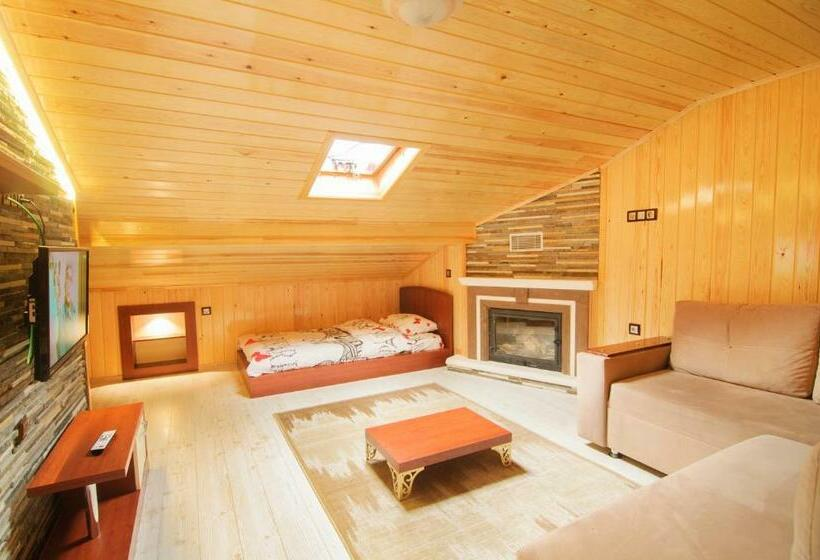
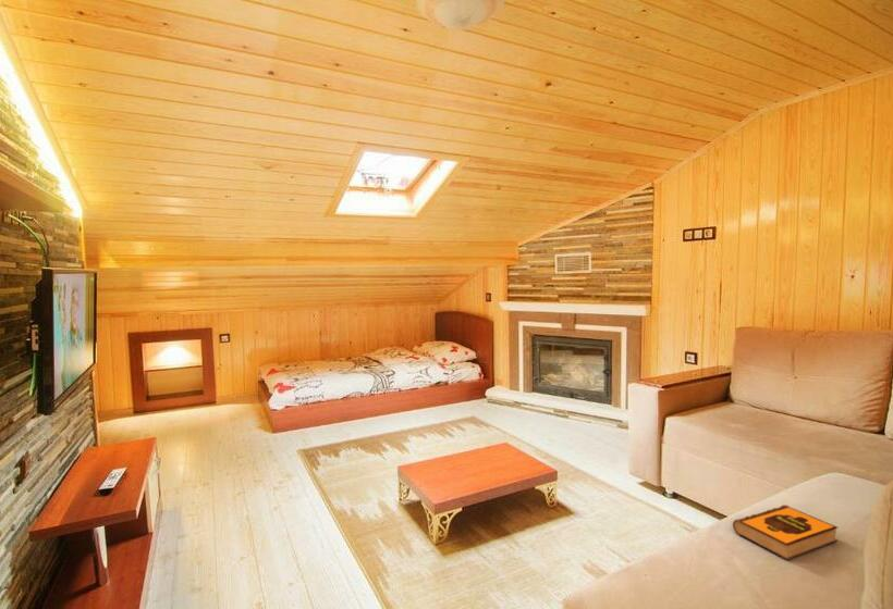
+ hardback book [732,504,839,561]
